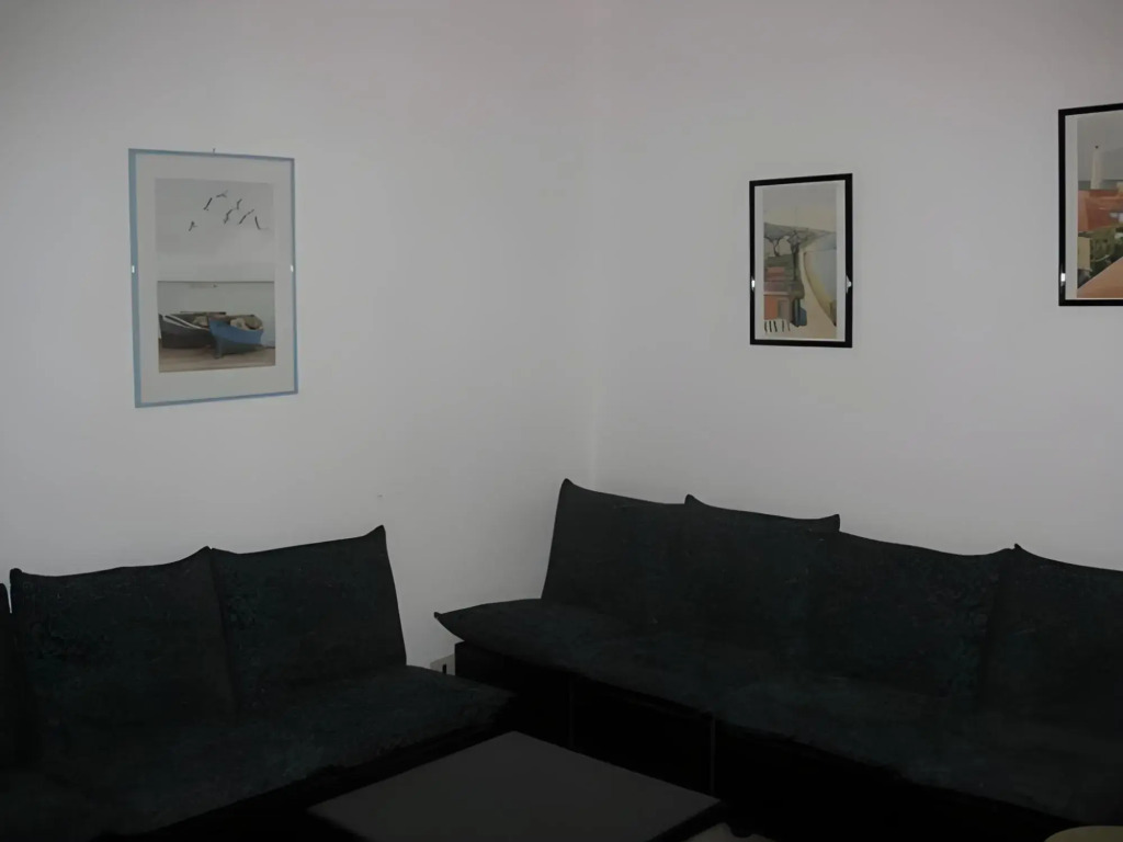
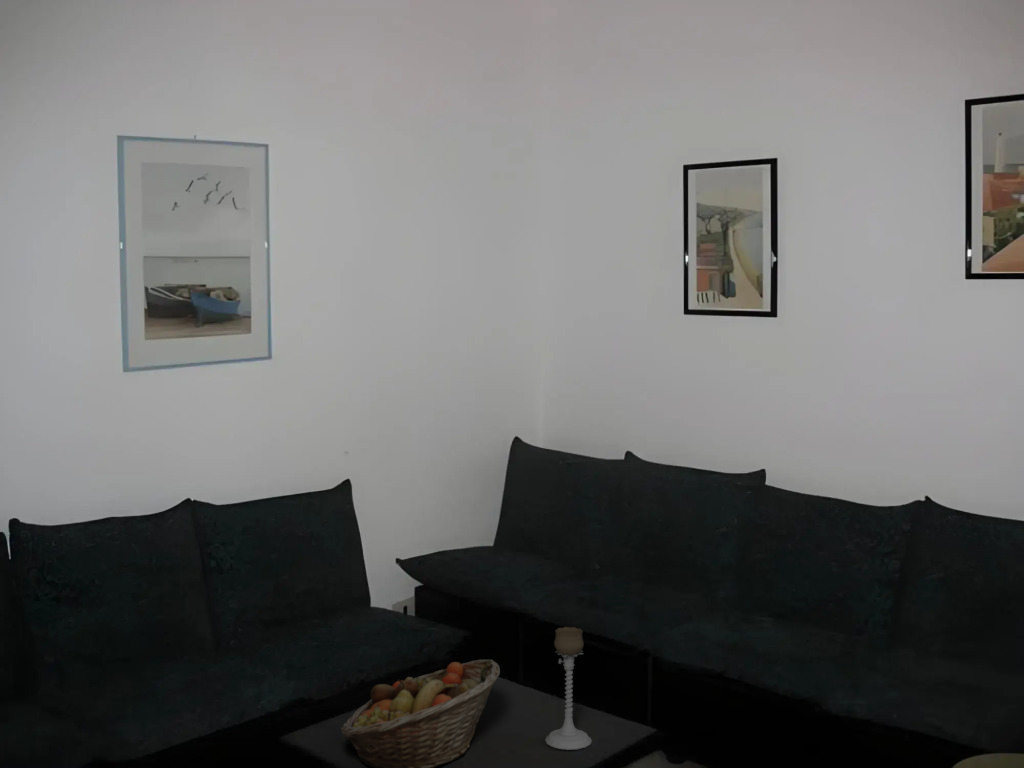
+ fruit basket [340,659,501,768]
+ candle holder [544,626,593,751]
